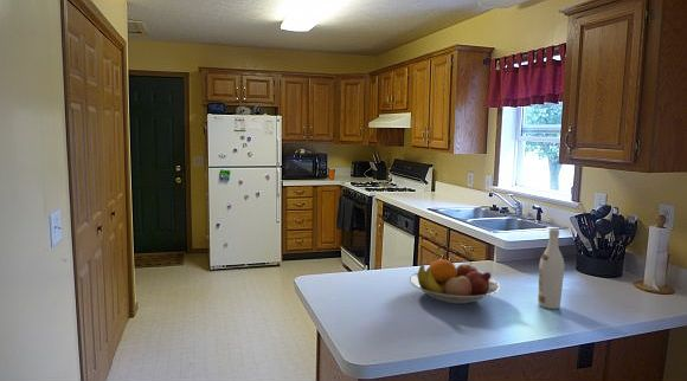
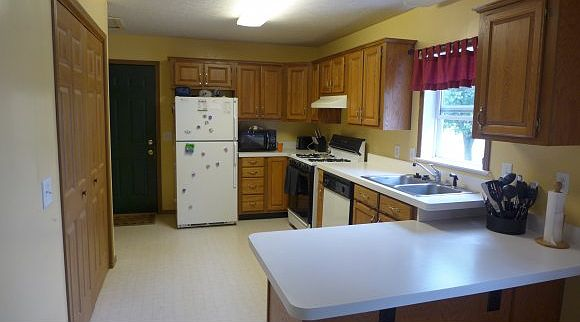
- wine bottle [537,227,565,310]
- fruit bowl [409,259,501,305]
